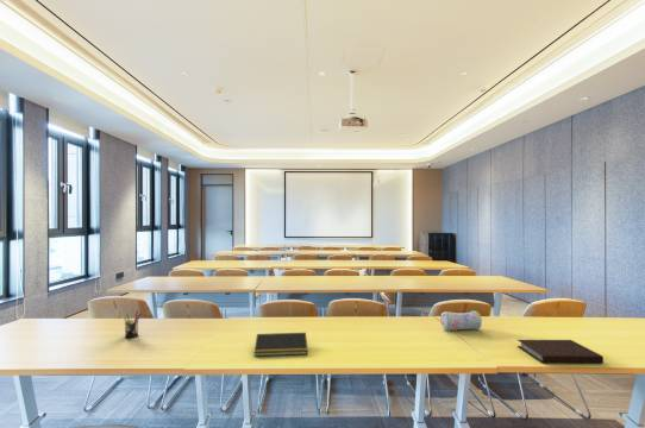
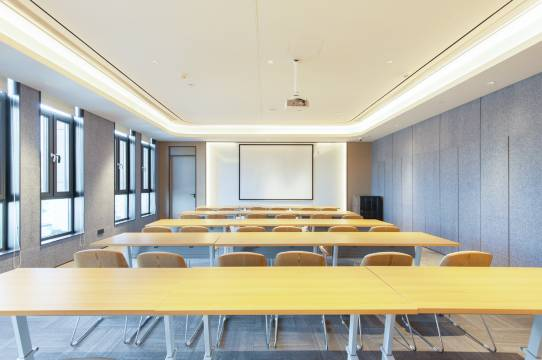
- notepad [253,332,309,357]
- pencil case [439,309,483,331]
- notebook [516,339,605,364]
- pen holder [121,309,143,339]
